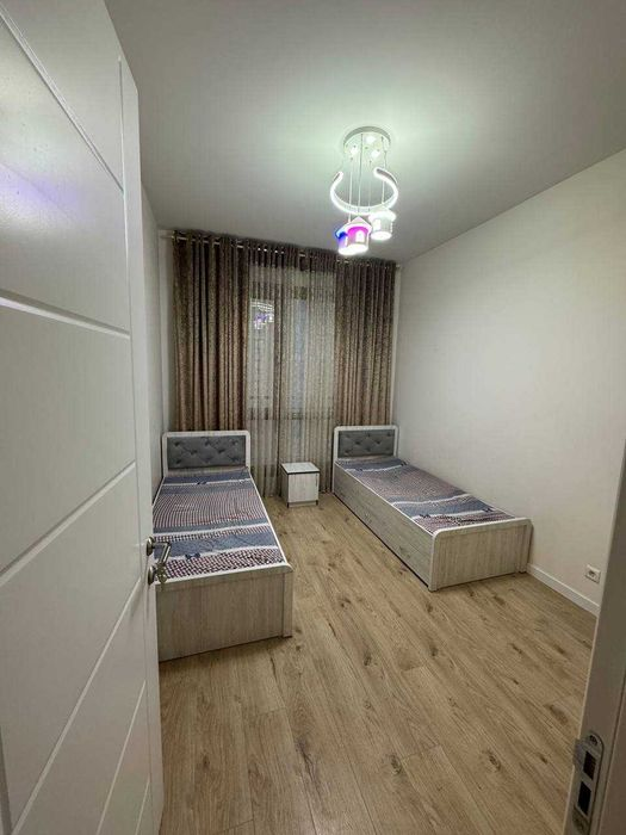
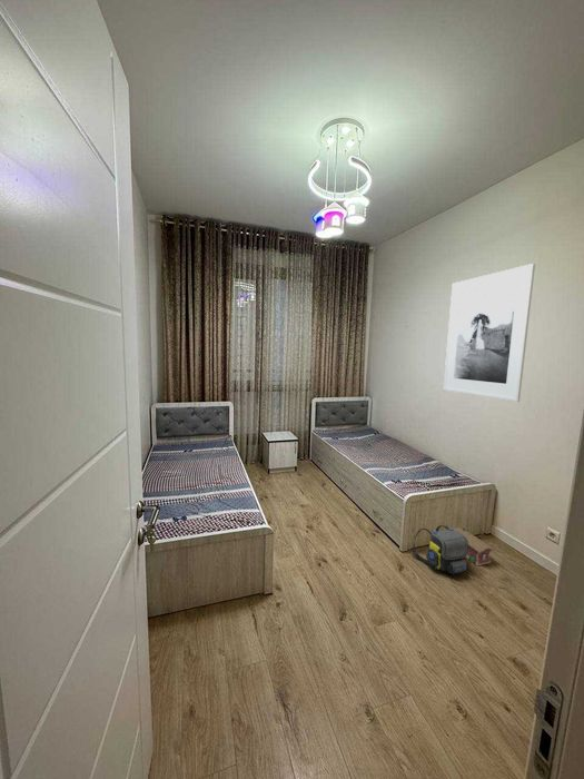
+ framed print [443,263,536,403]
+ shoulder bag [410,524,468,575]
+ toy house [453,525,495,566]
